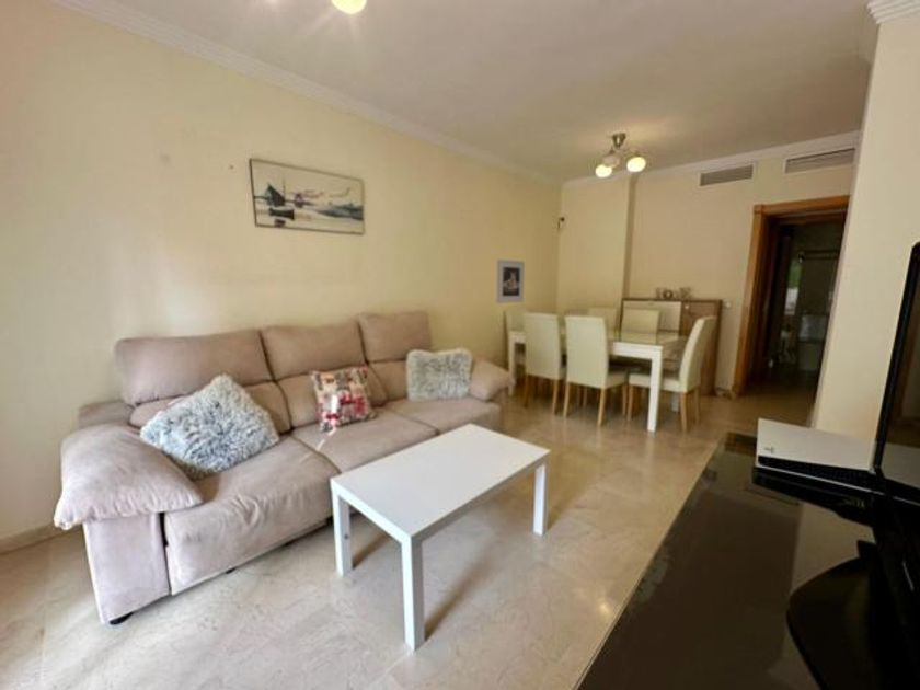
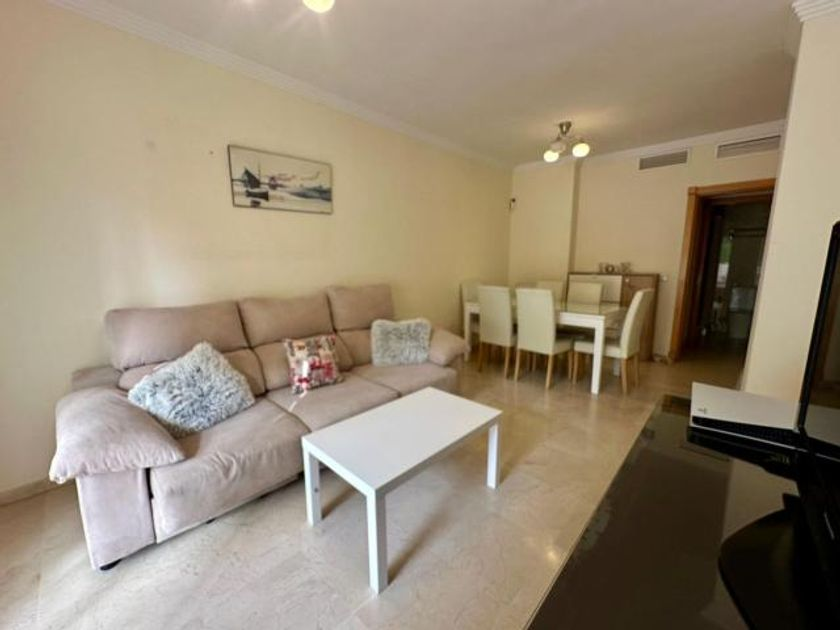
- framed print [496,258,526,304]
